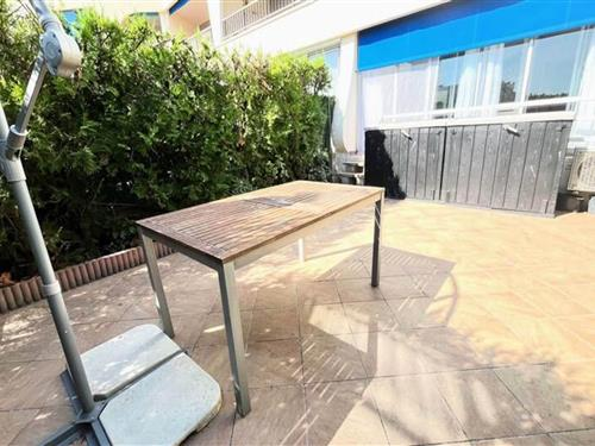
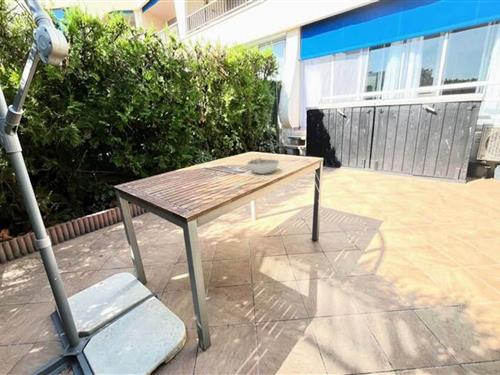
+ bowl [246,156,281,175]
